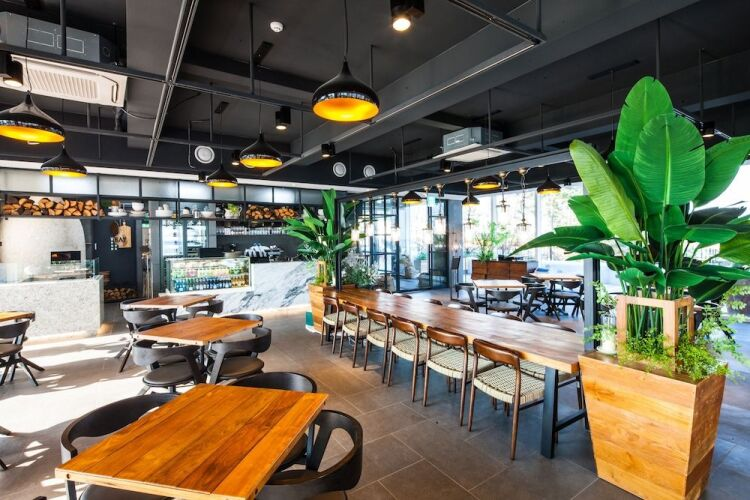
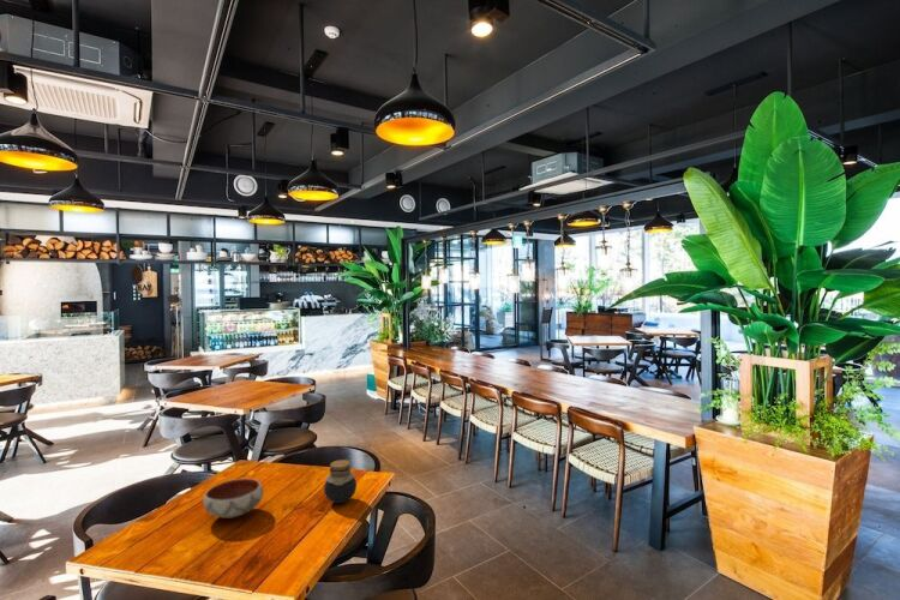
+ jar [323,458,358,504]
+ bowl [202,478,265,520]
